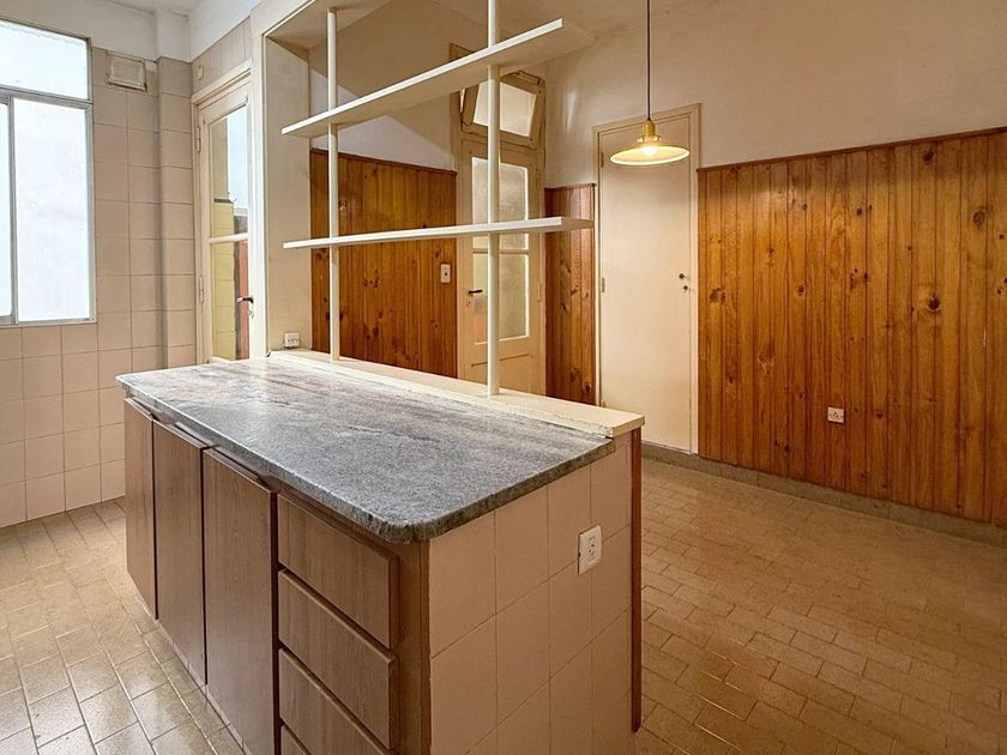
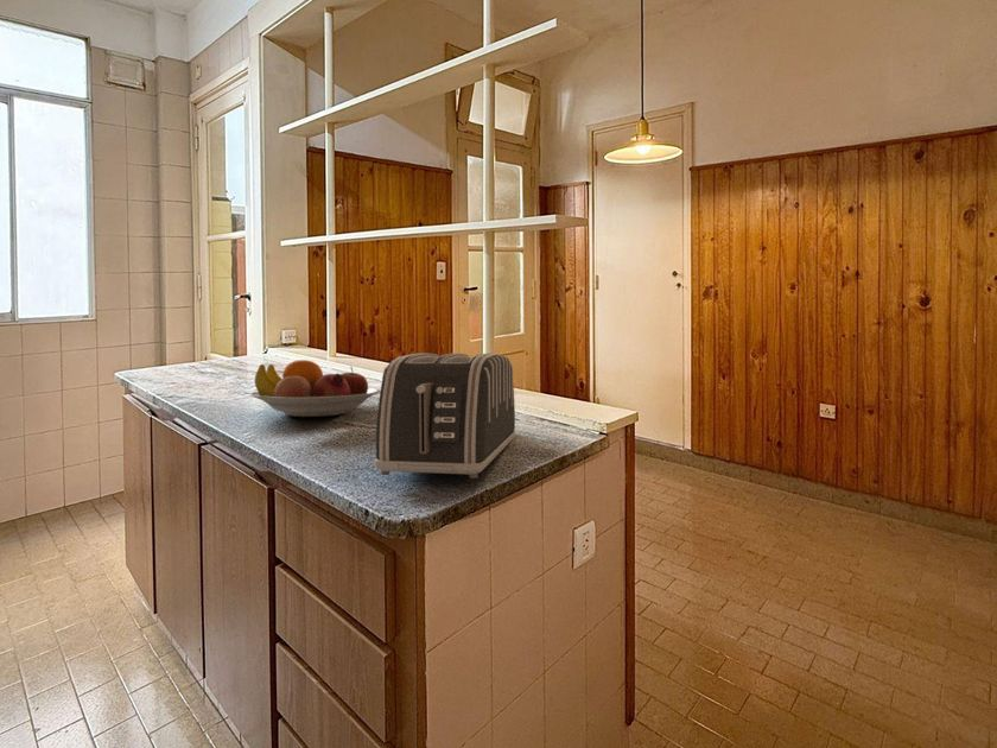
+ fruit bowl [249,359,381,418]
+ toaster [374,351,516,480]
